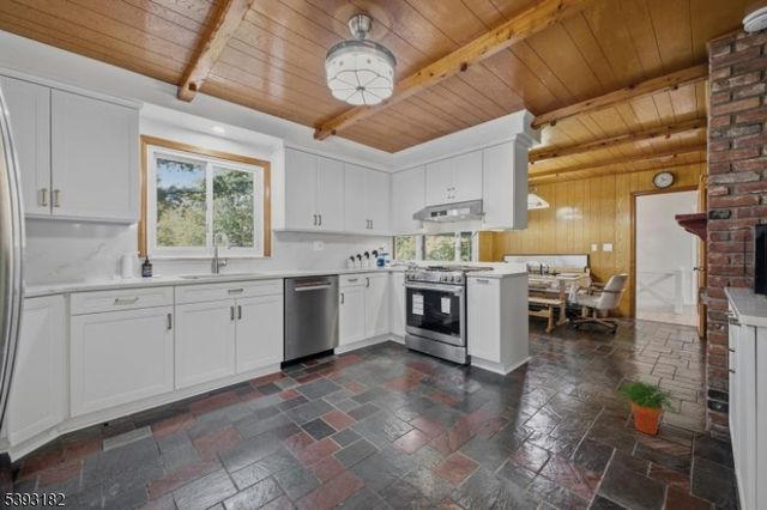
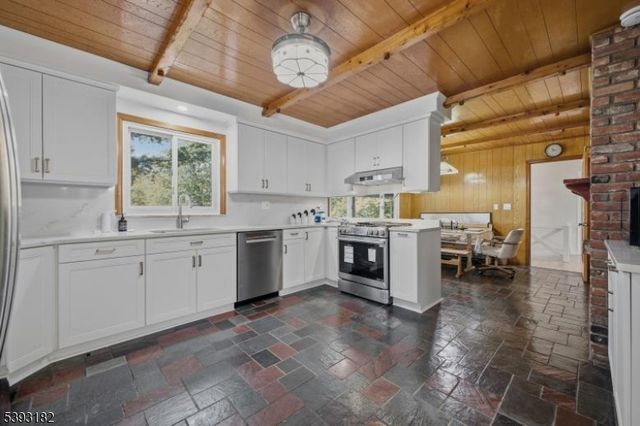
- potted plant [614,380,686,436]
